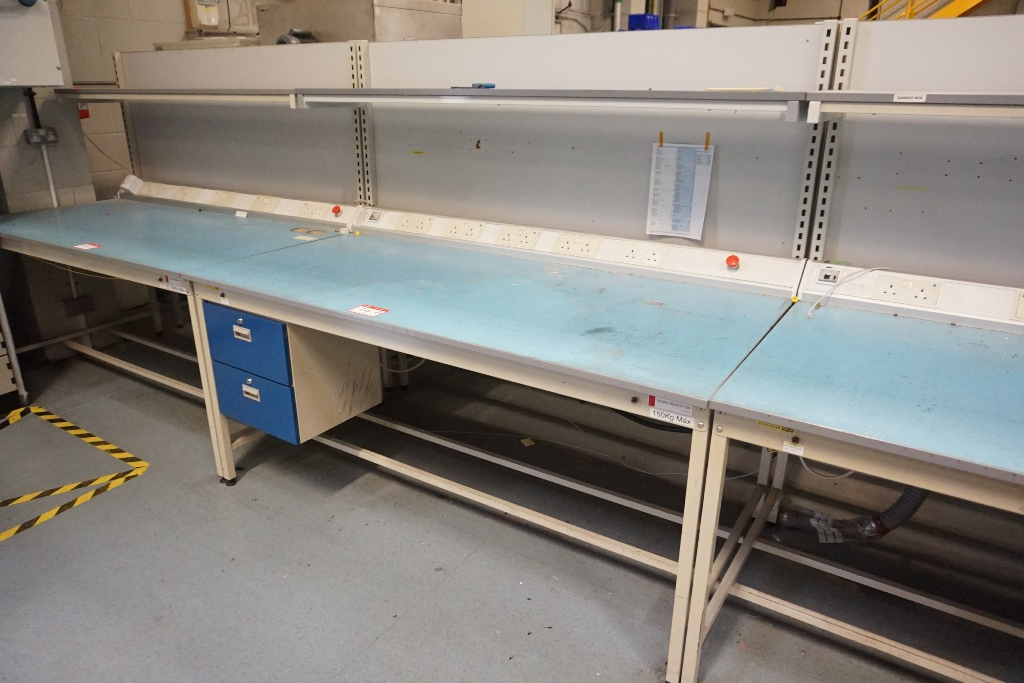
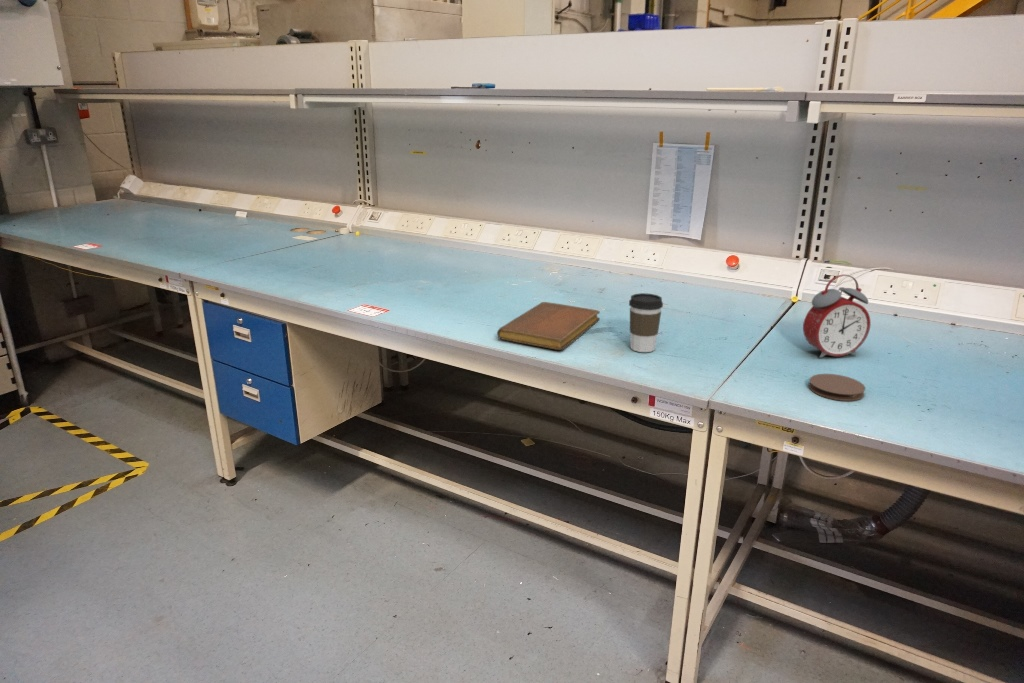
+ notebook [496,301,601,351]
+ coaster [808,373,867,402]
+ alarm clock [802,274,872,359]
+ coffee cup [628,292,664,353]
